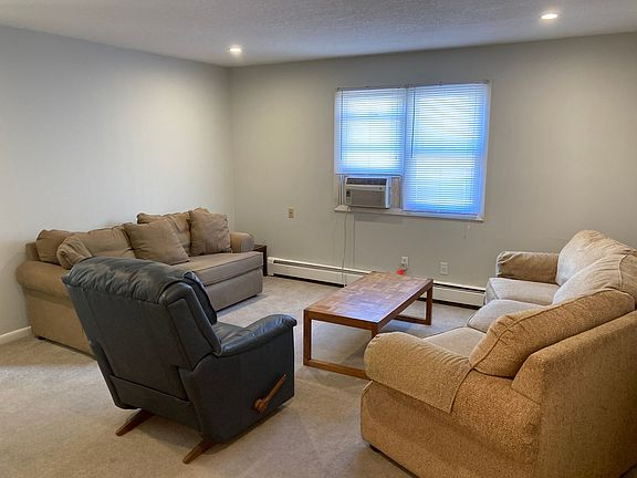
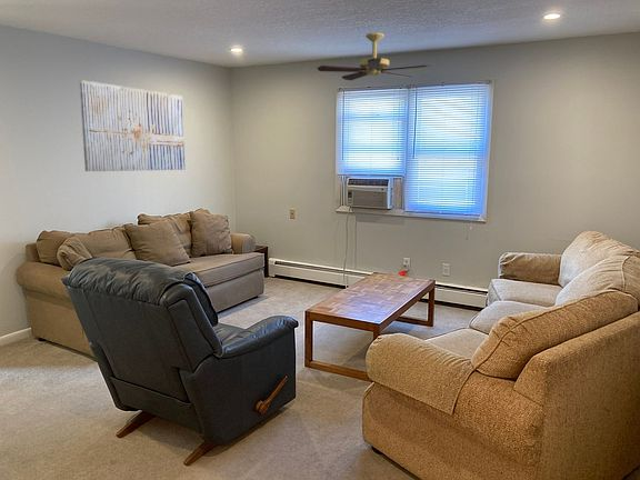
+ wall art [78,79,186,172]
+ ceiling fan [317,31,432,81]
